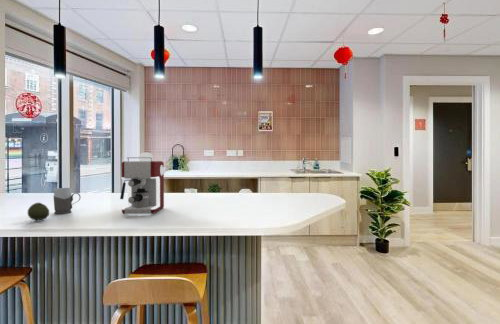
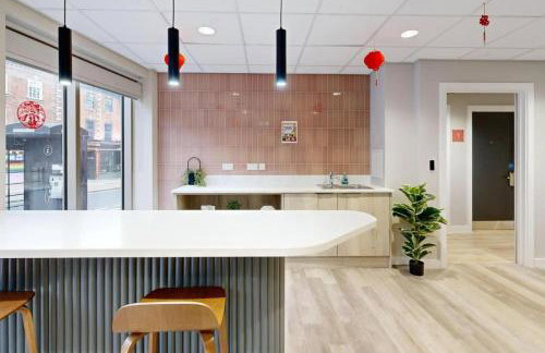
- mug [53,187,81,214]
- fruit [27,202,50,221]
- coffee maker [119,151,166,216]
